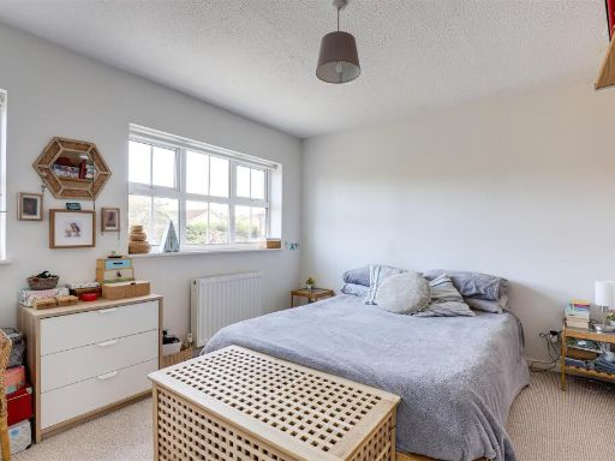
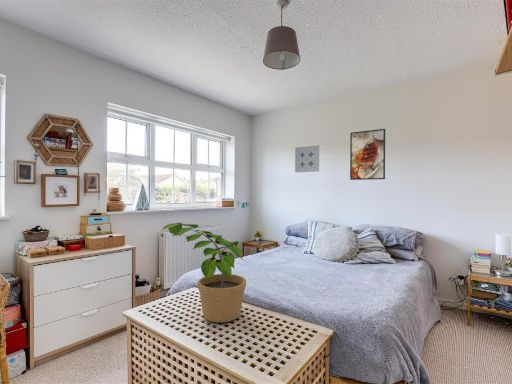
+ wall art [294,144,320,173]
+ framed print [349,128,386,181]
+ potted plant [161,222,247,323]
